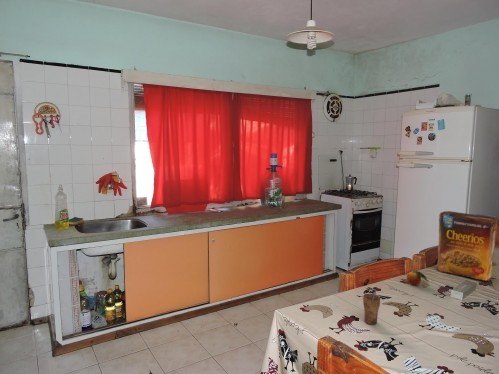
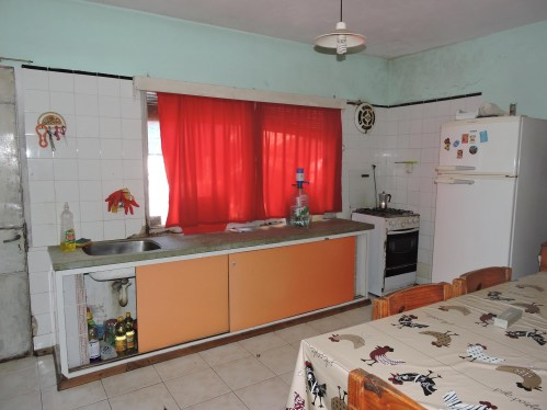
- cup [362,288,381,325]
- cereal box [433,210,499,282]
- fruit [406,267,430,286]
